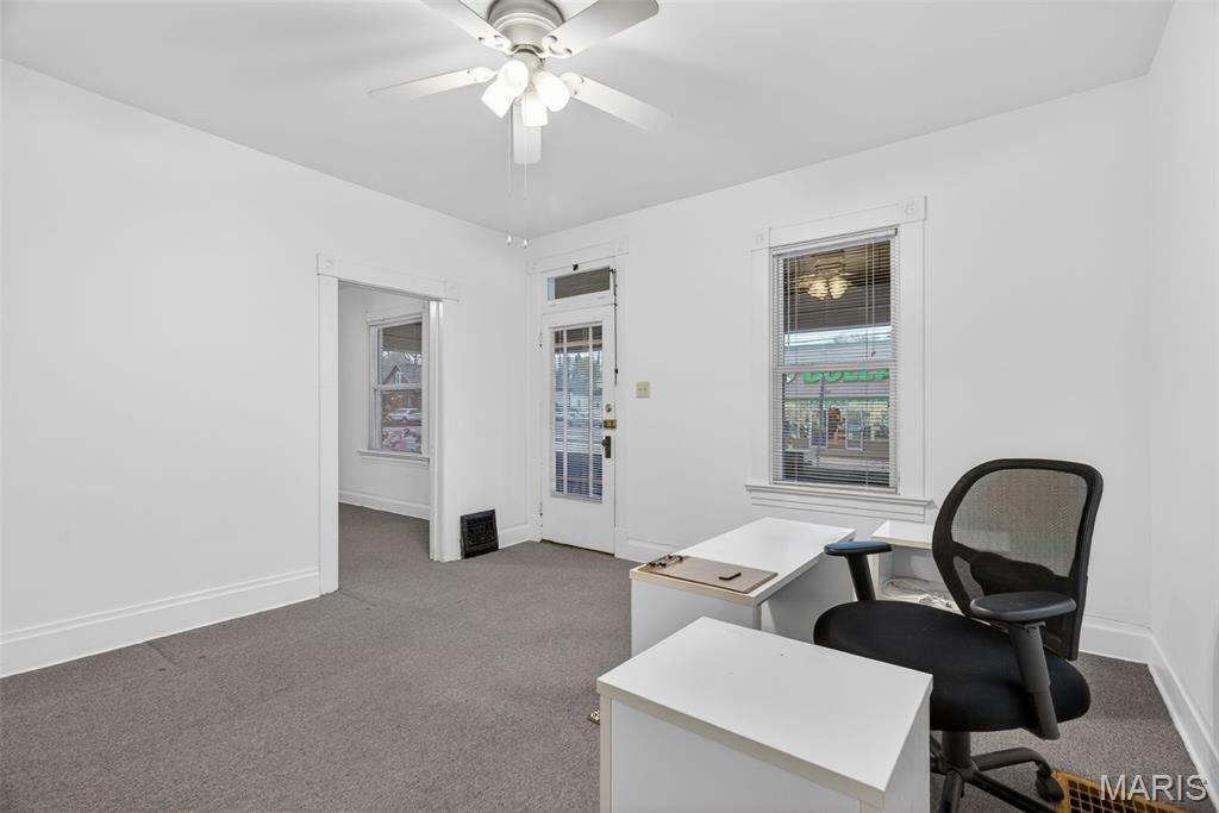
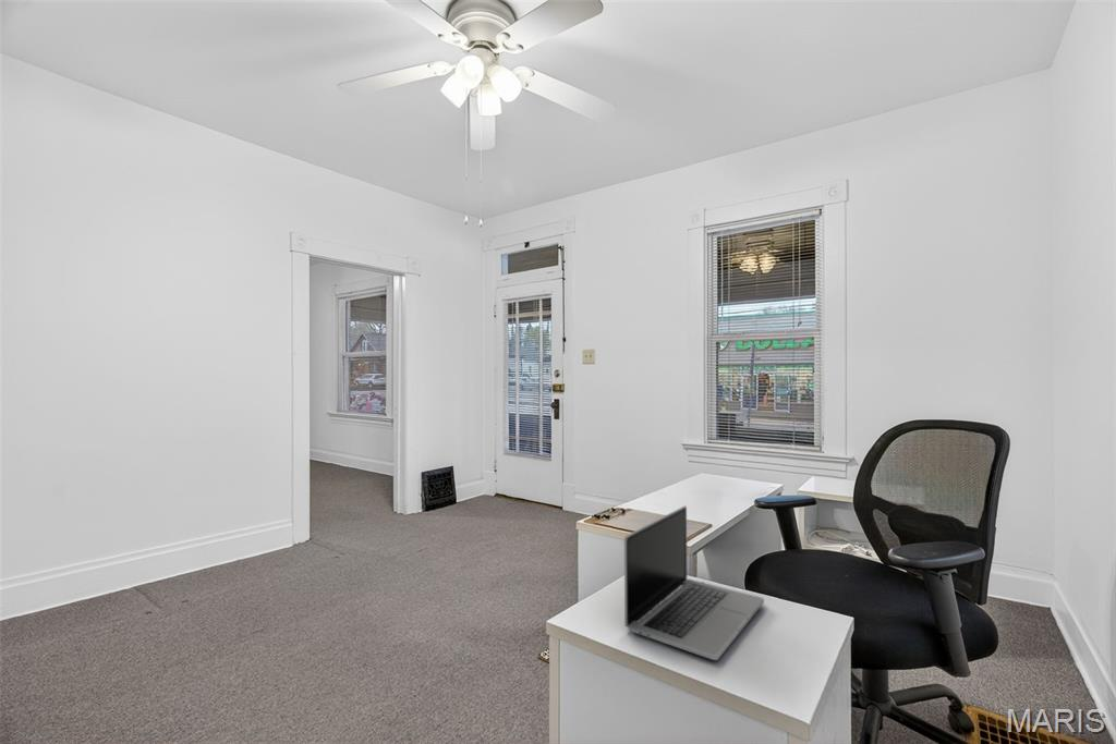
+ laptop [623,504,765,661]
